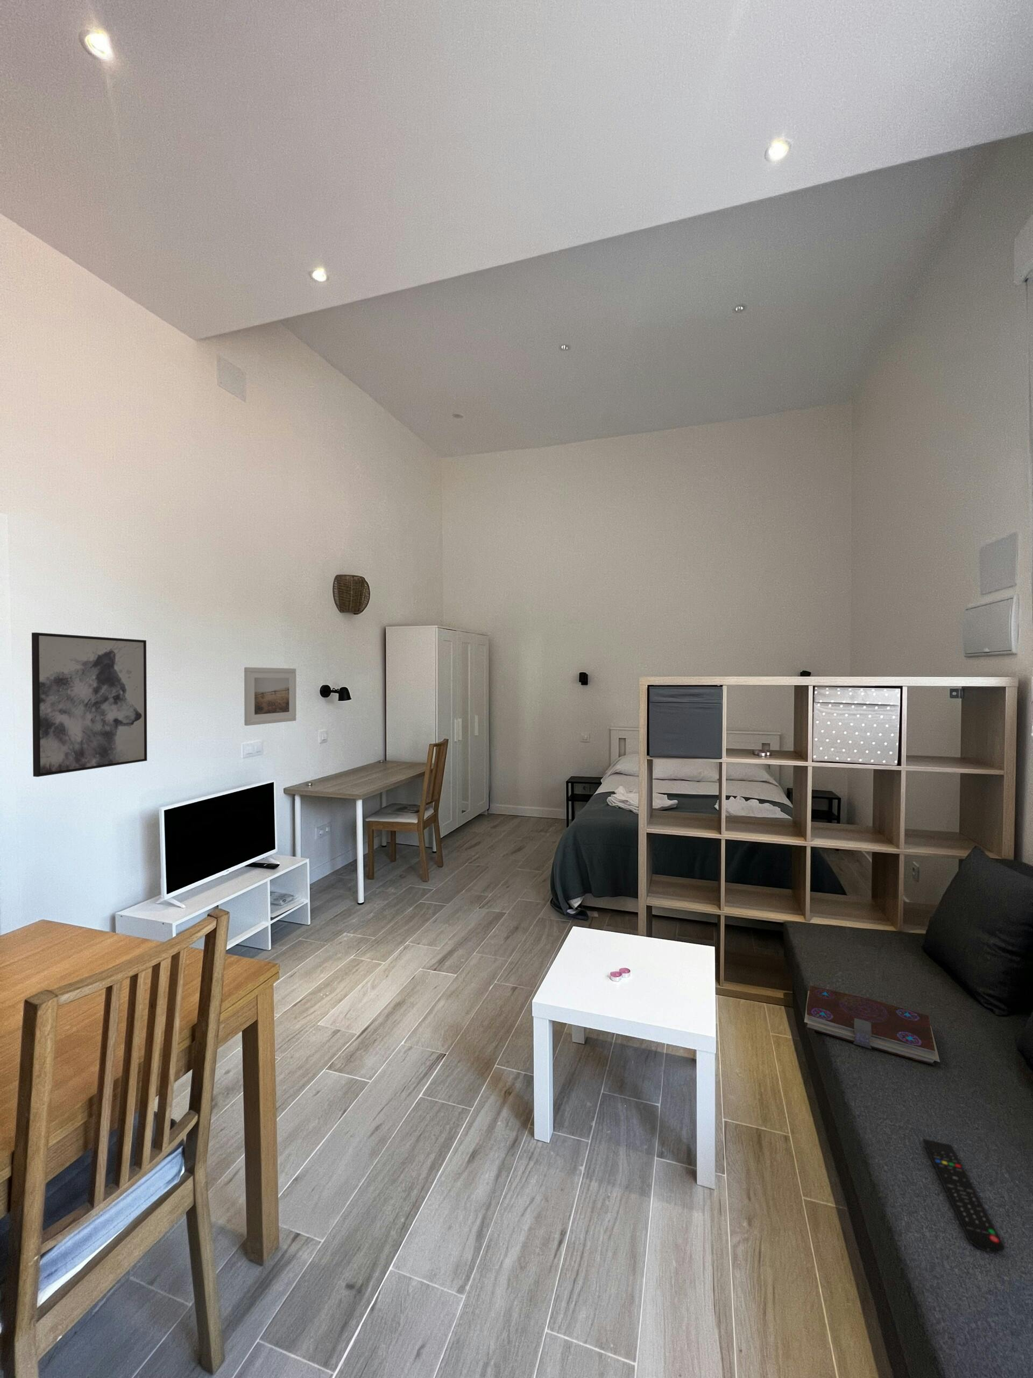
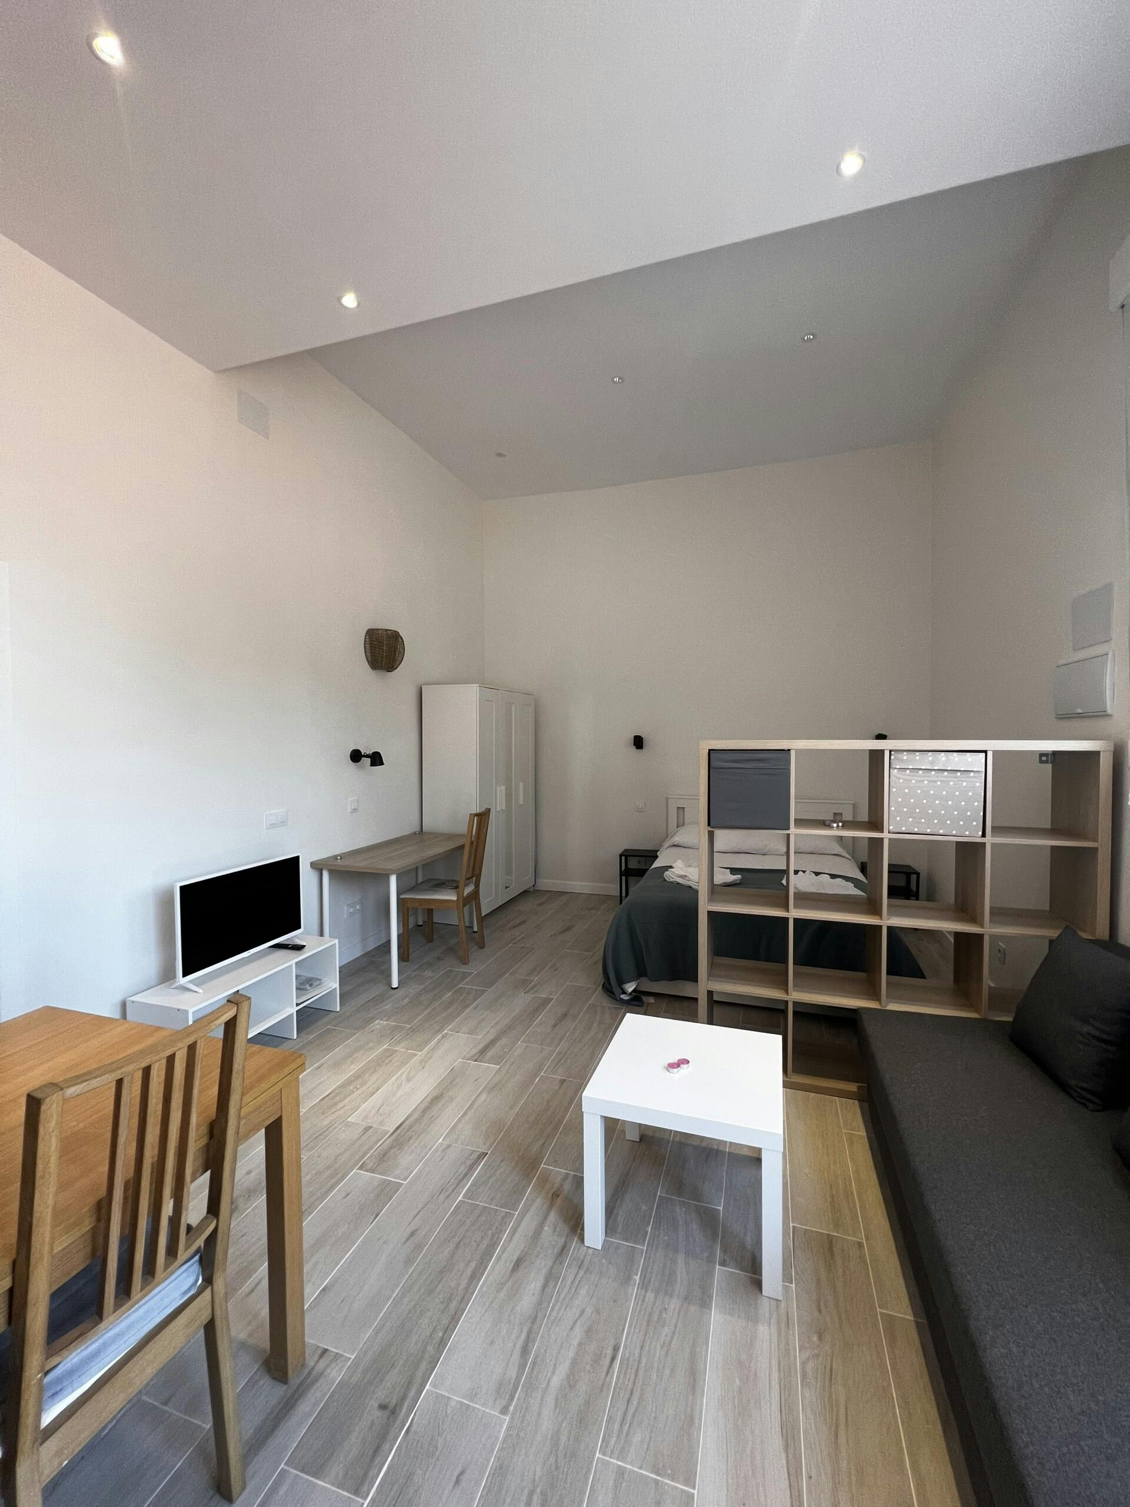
- book [804,985,941,1066]
- remote control [922,1138,1005,1253]
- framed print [244,666,297,726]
- wall art [31,631,148,777]
